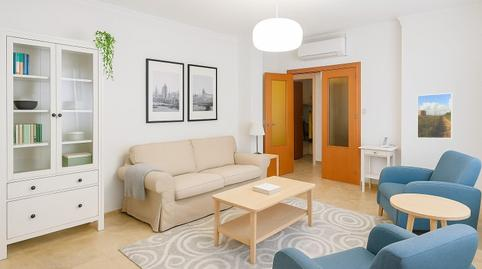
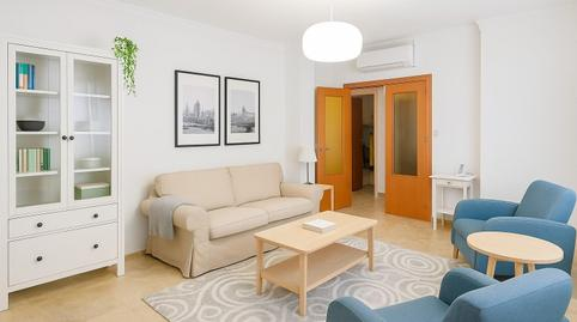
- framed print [416,92,453,139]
